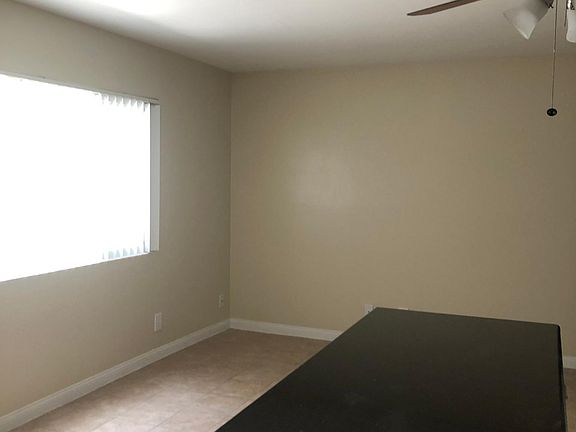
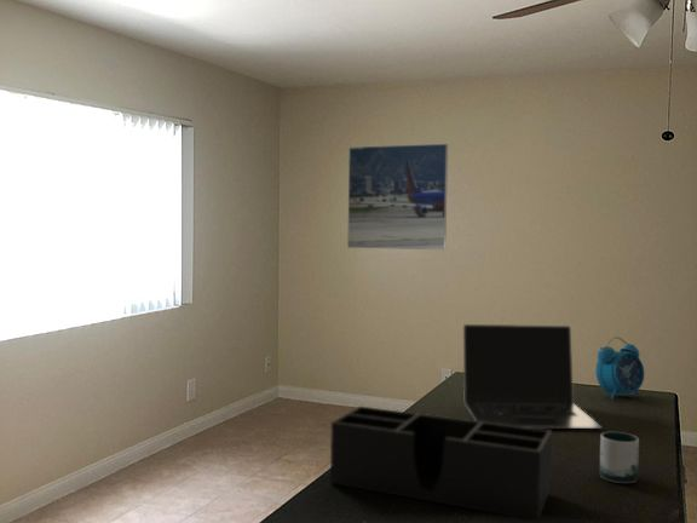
+ desk organizer [329,404,553,522]
+ laptop [462,323,604,430]
+ mug [598,431,640,484]
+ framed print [346,143,449,252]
+ alarm clock [595,335,645,401]
